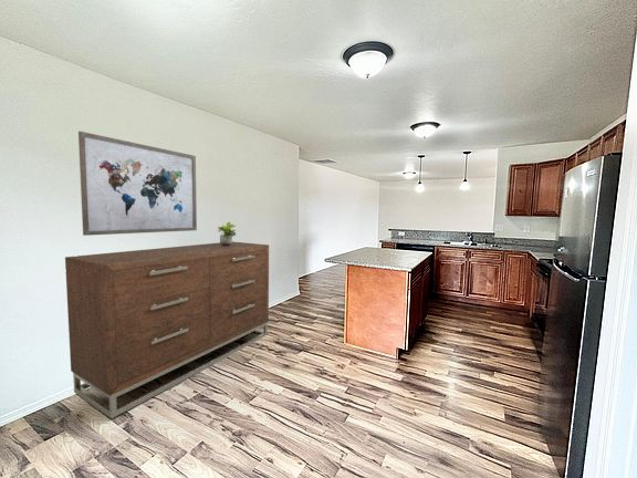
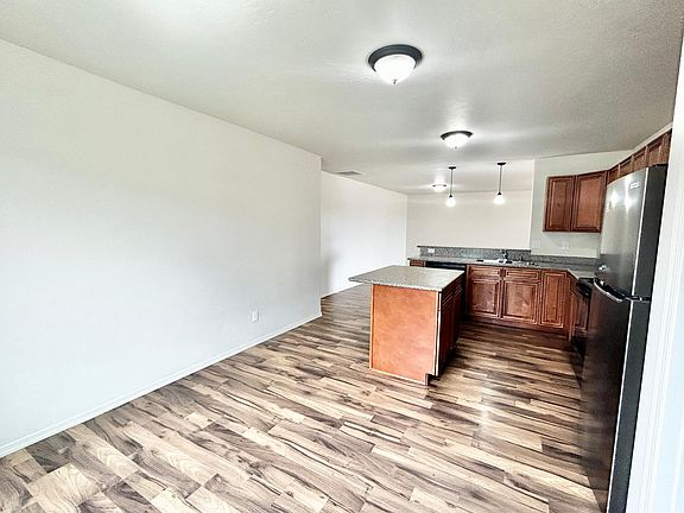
- dresser [64,241,270,419]
- potted plant [217,221,237,246]
- wall art [77,131,198,237]
